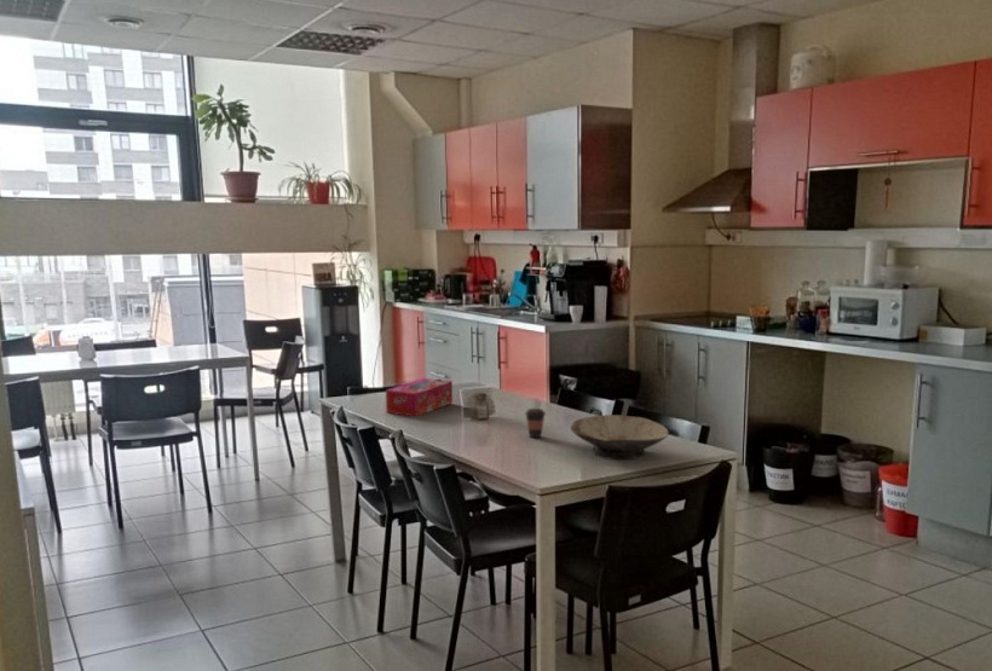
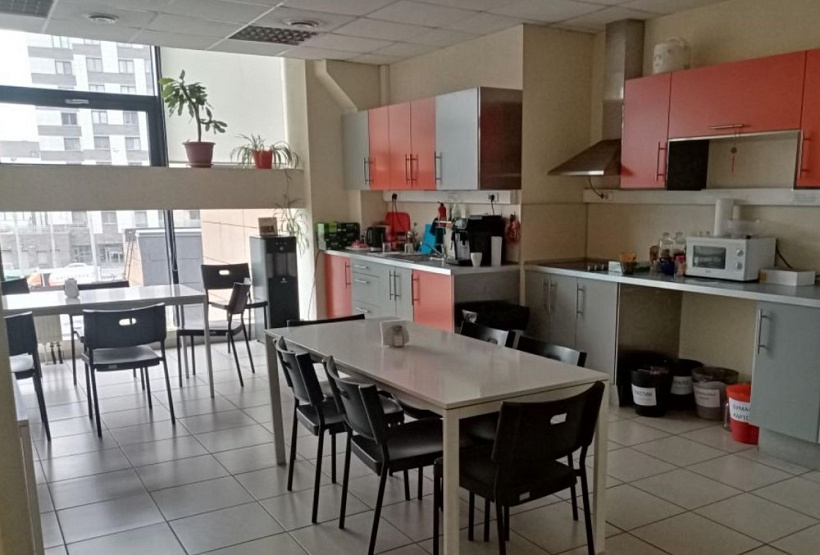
- coffee cup [524,407,547,439]
- tissue box [385,377,454,417]
- bowl [570,413,670,461]
